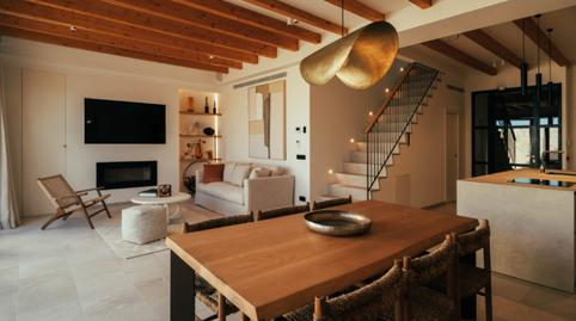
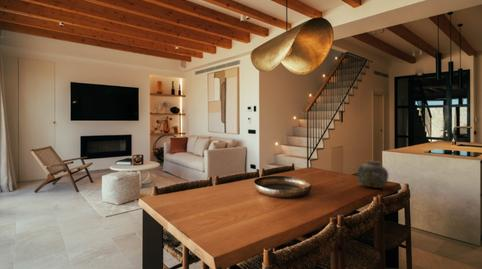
+ vase [356,160,390,189]
